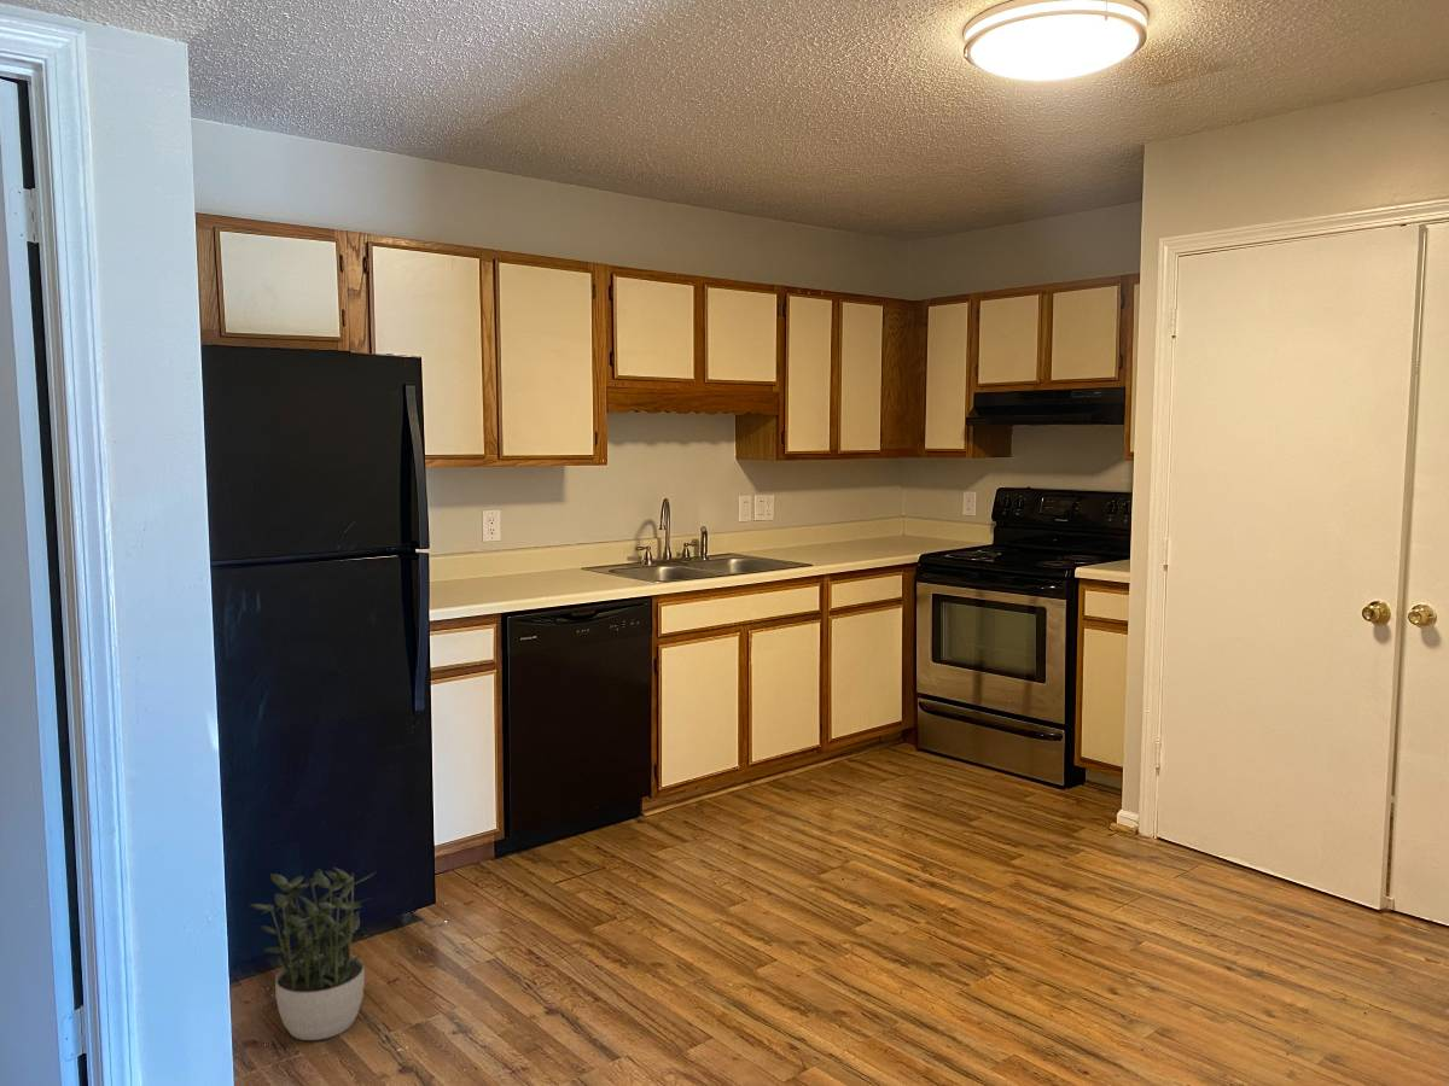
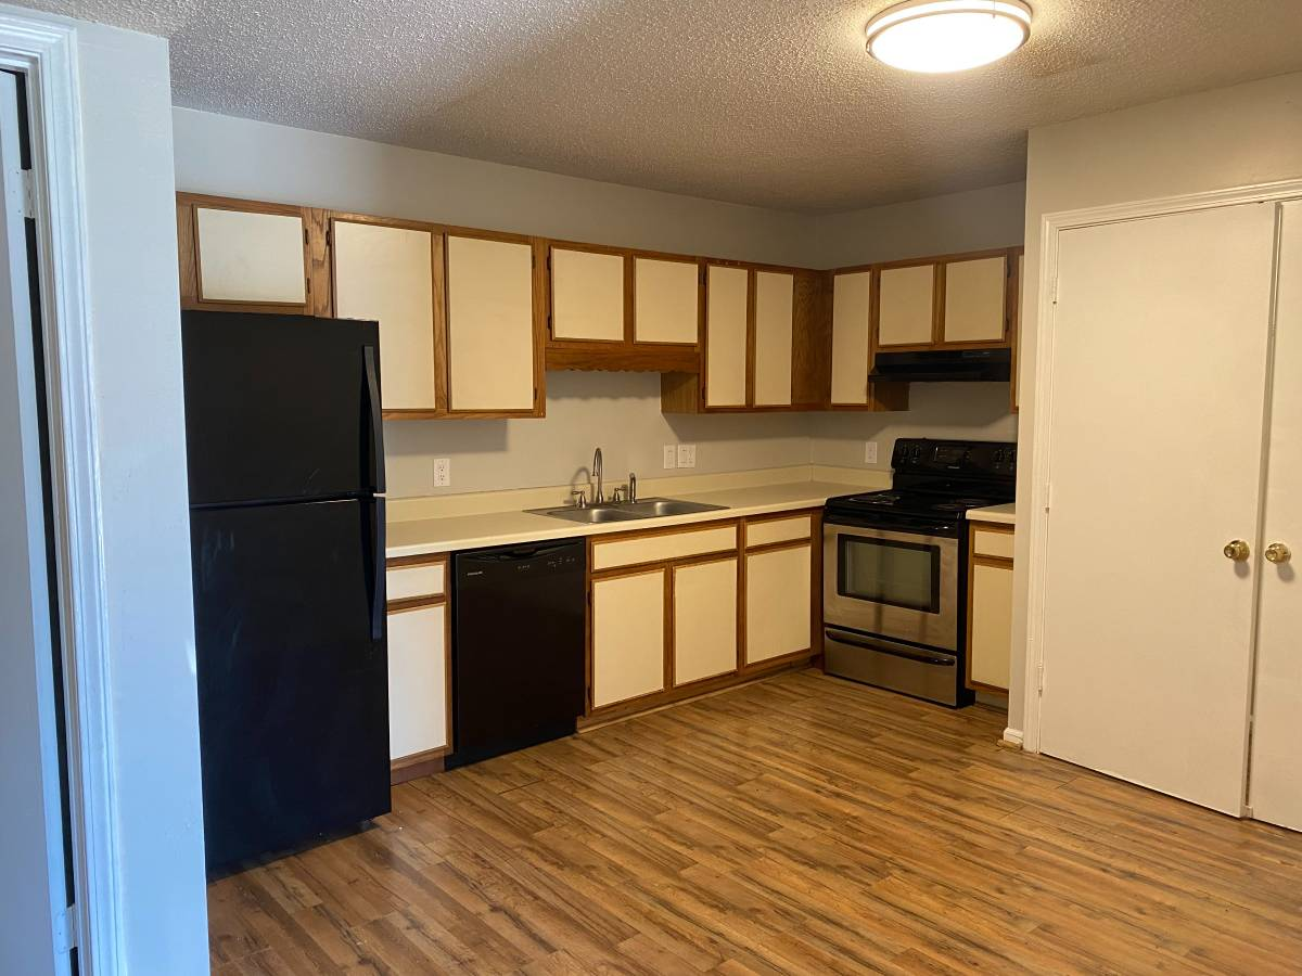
- potted plant [250,866,378,1041]
